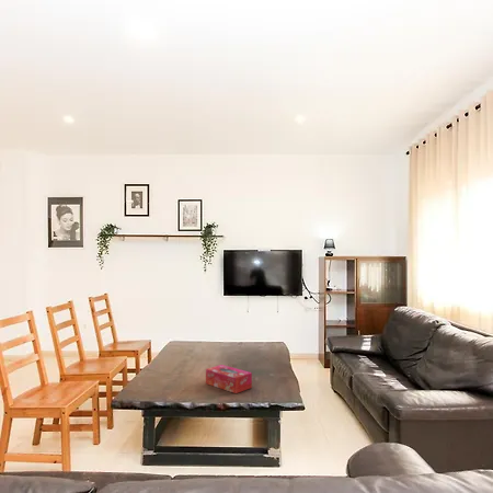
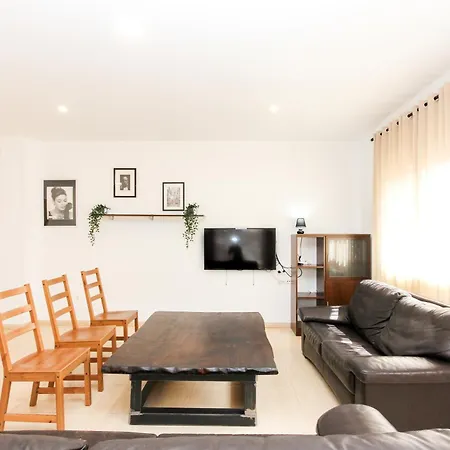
- tissue box [205,364,253,394]
